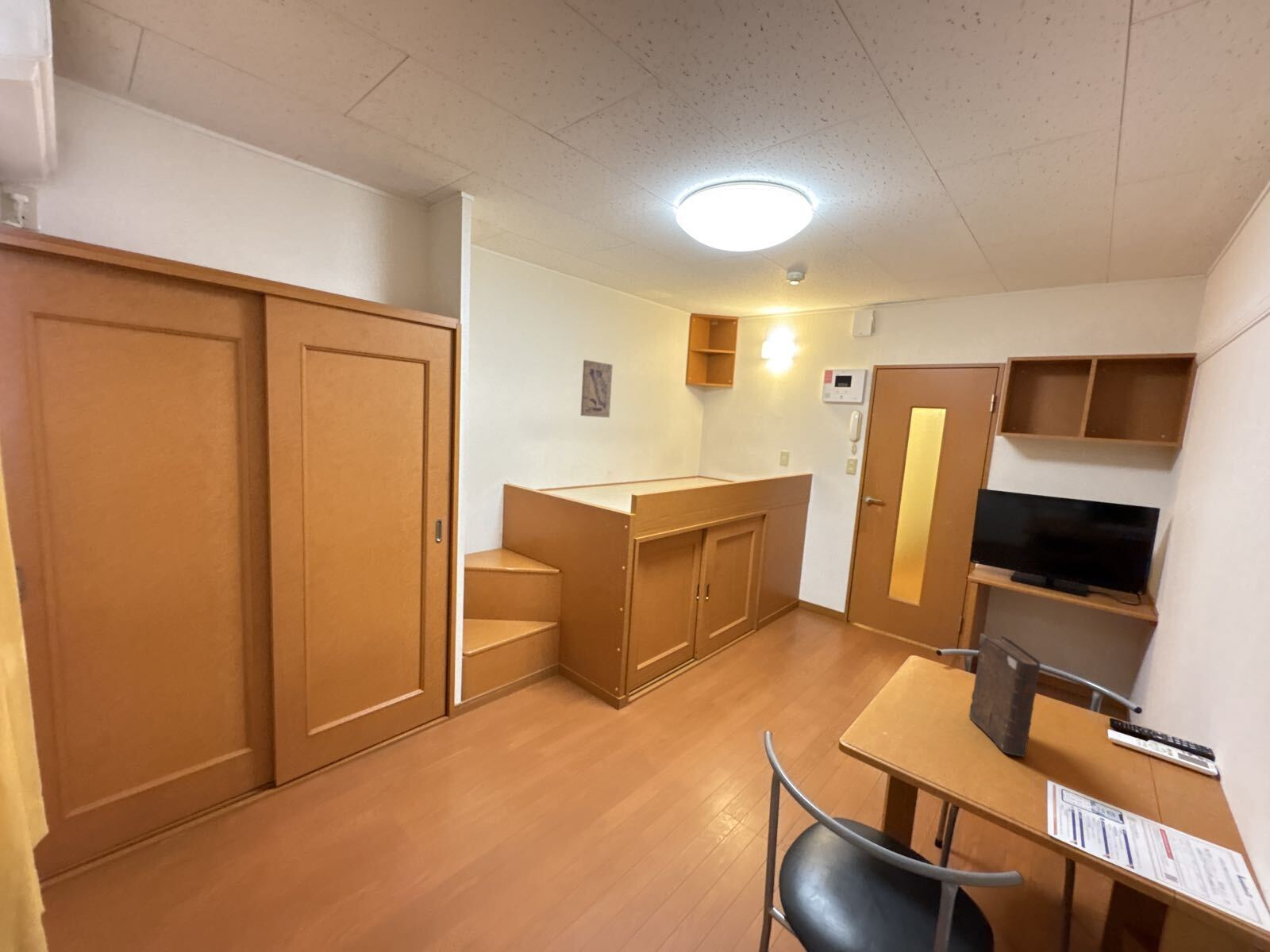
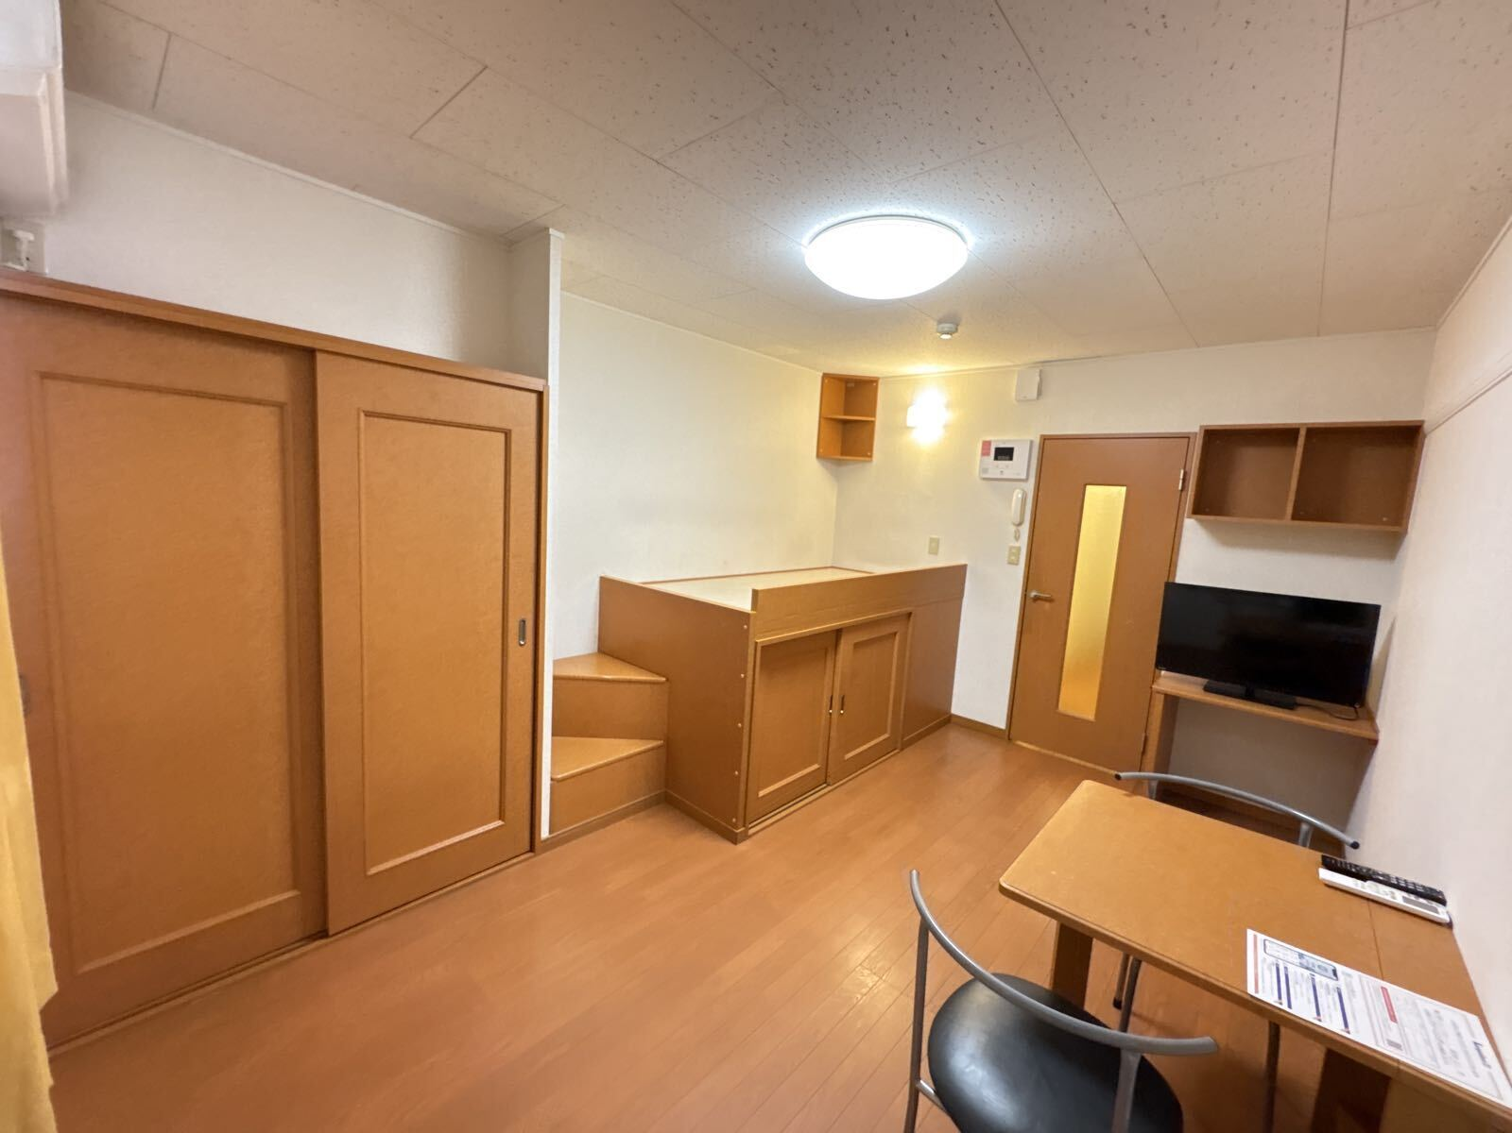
- wall art [580,359,614,418]
- book [968,633,1041,758]
